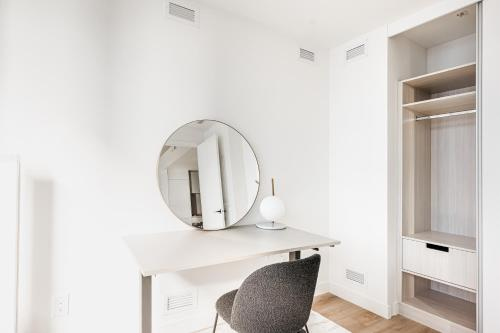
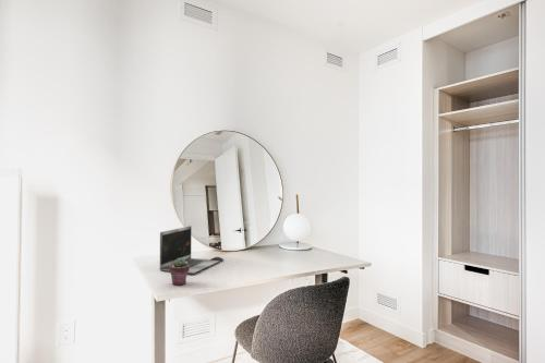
+ laptop [159,225,225,276]
+ potted succulent [169,257,190,287]
